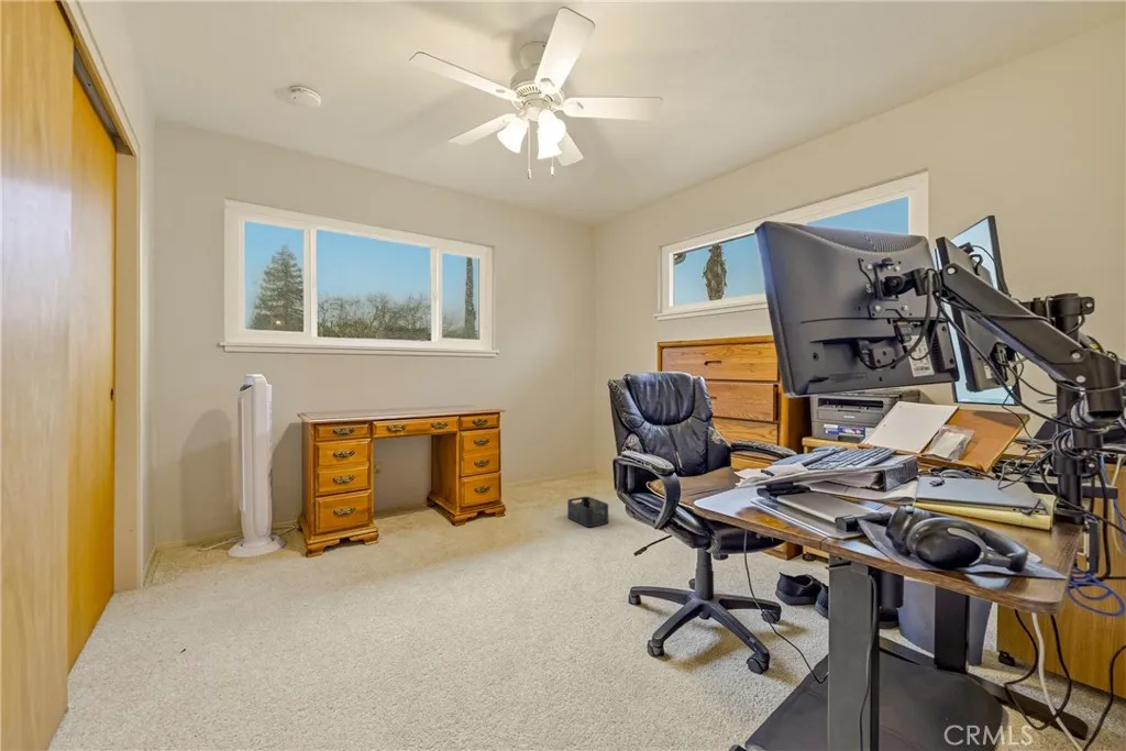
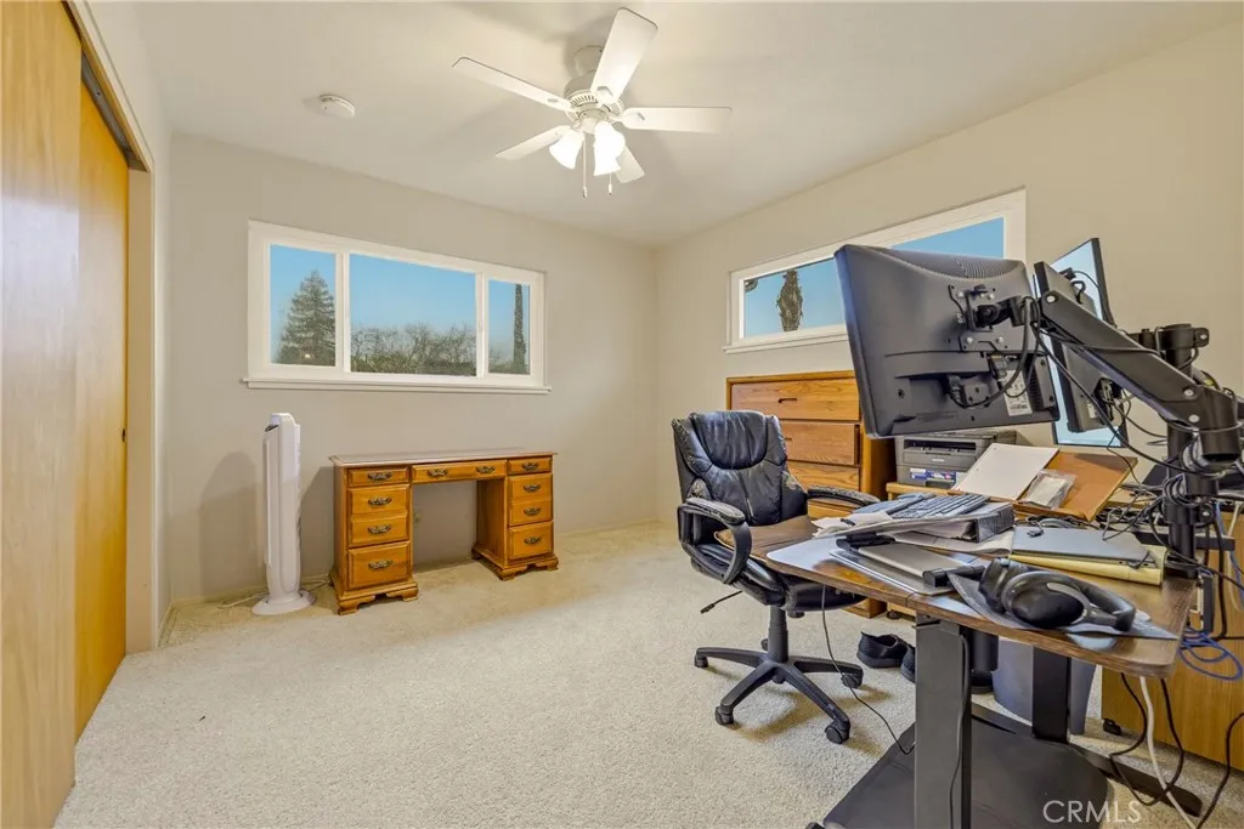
- storage bin [566,496,609,528]
